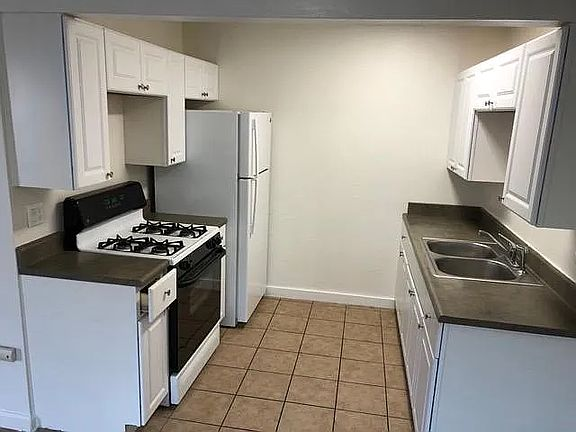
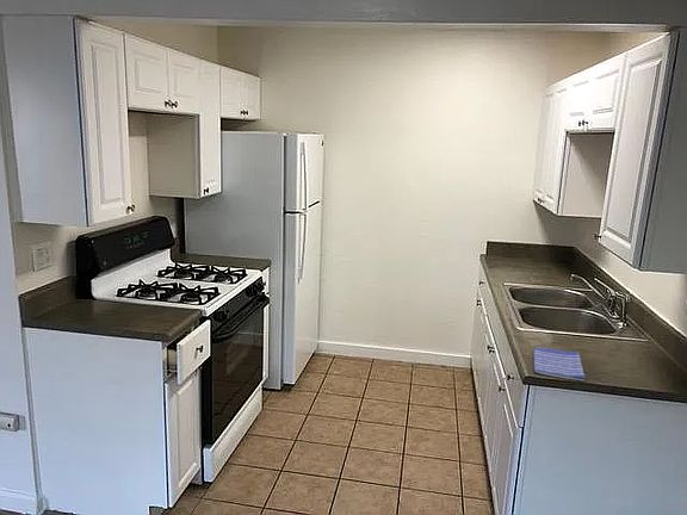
+ dish towel [532,347,586,383]
